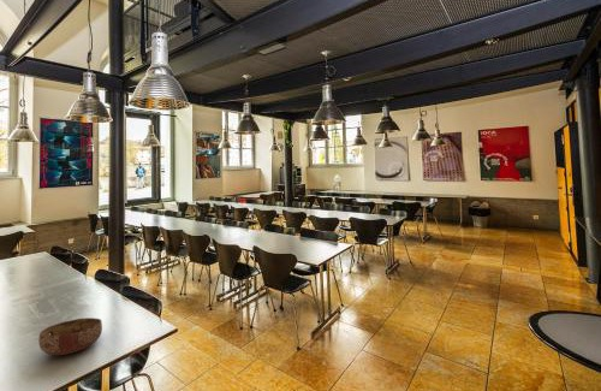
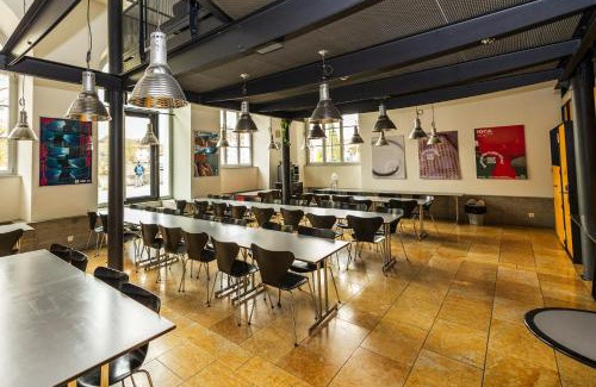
- bowl [37,316,103,356]
